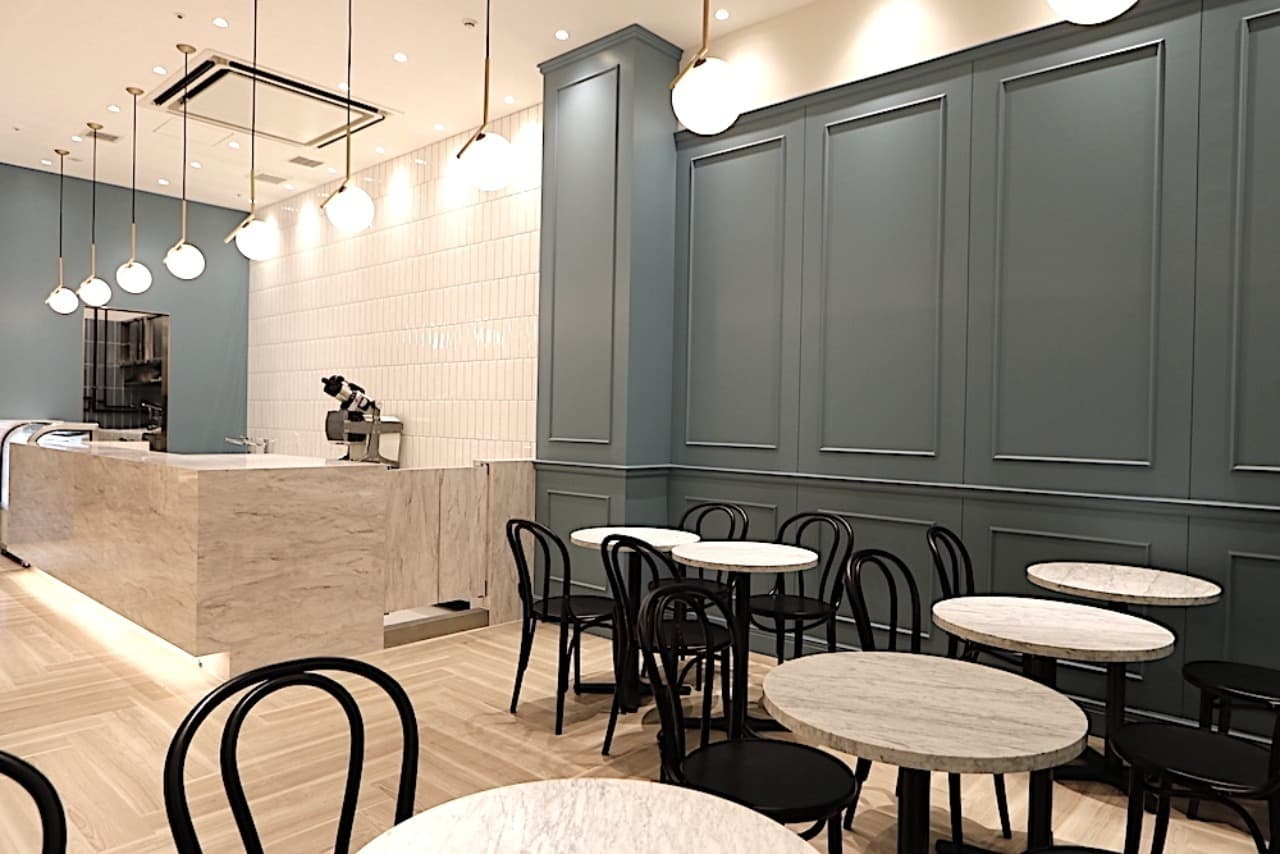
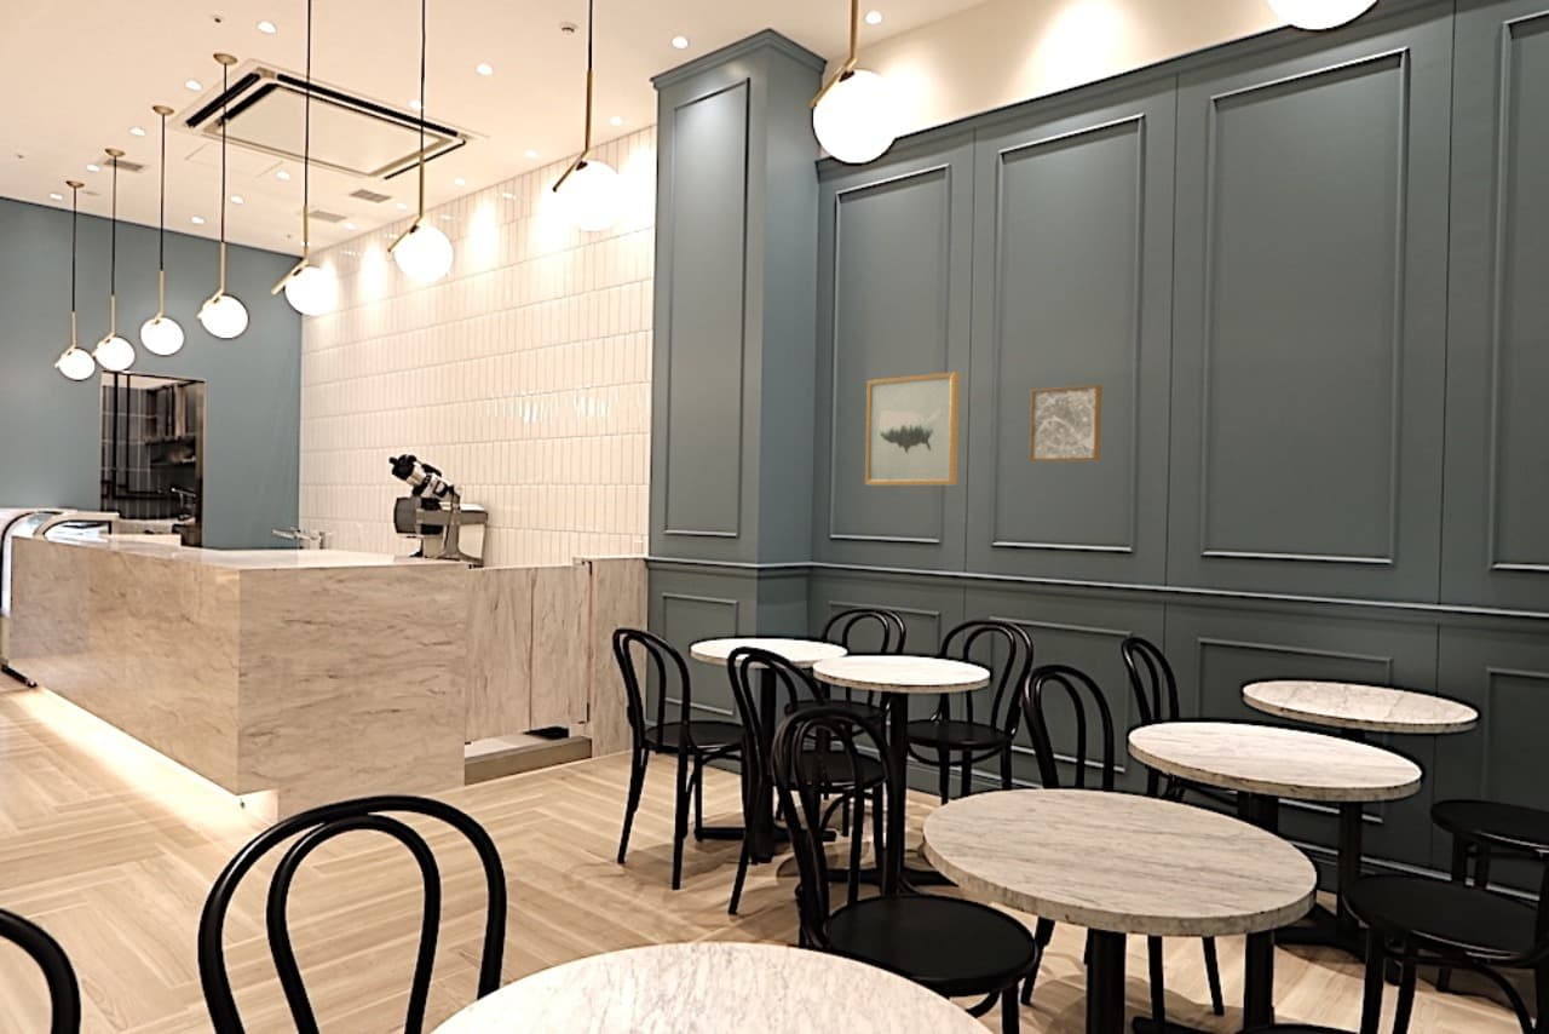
+ wall art [1029,384,1104,463]
+ wall art [864,372,961,487]
